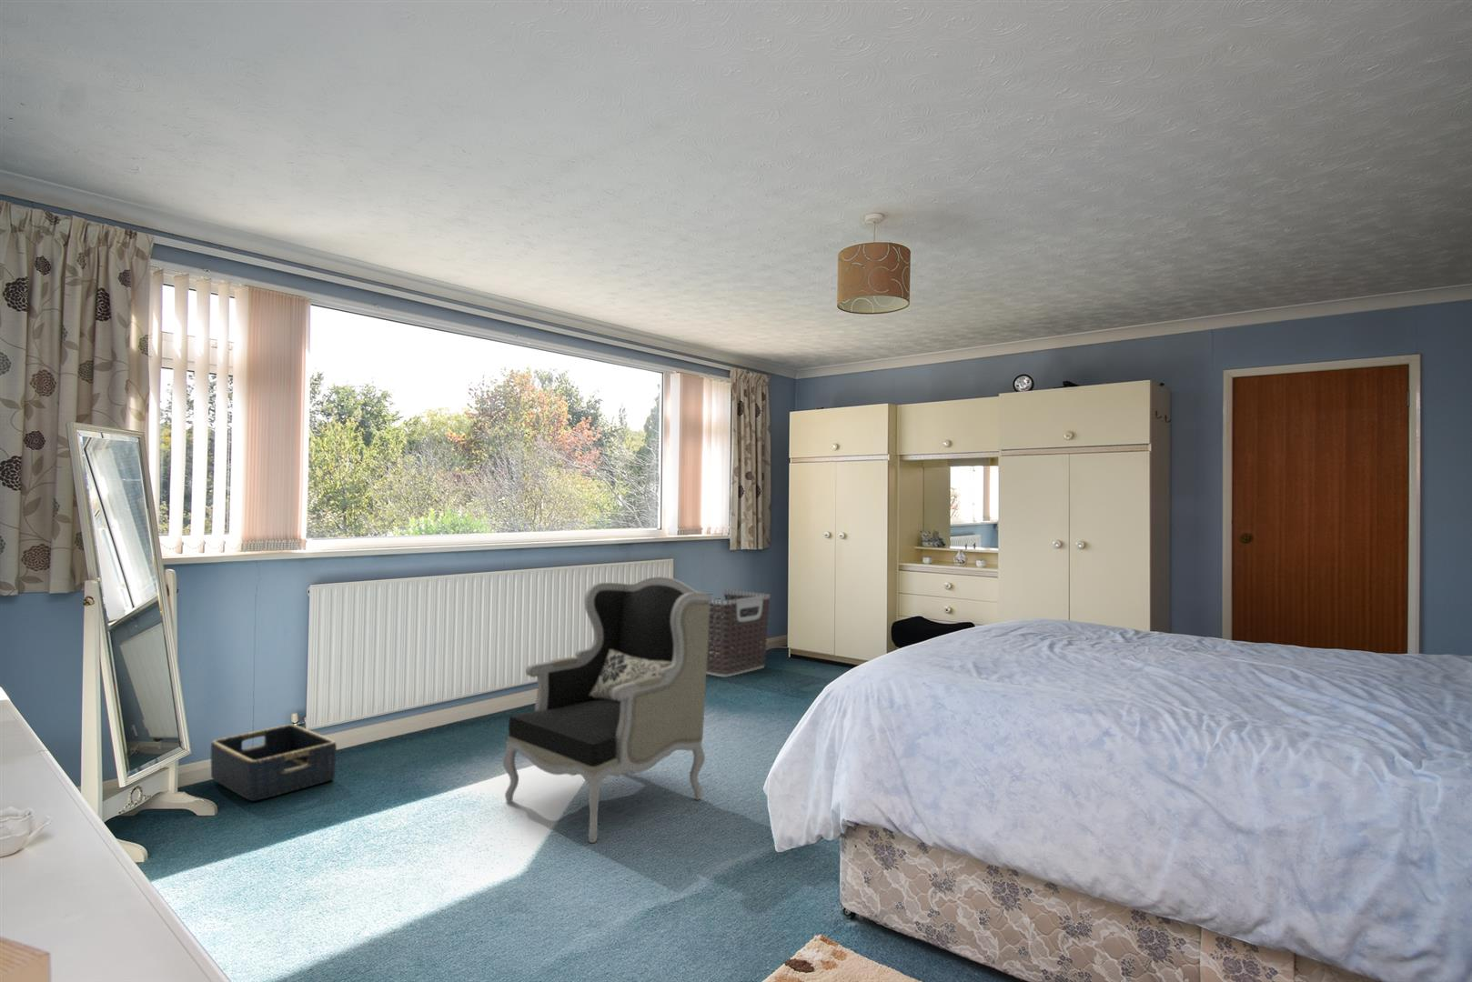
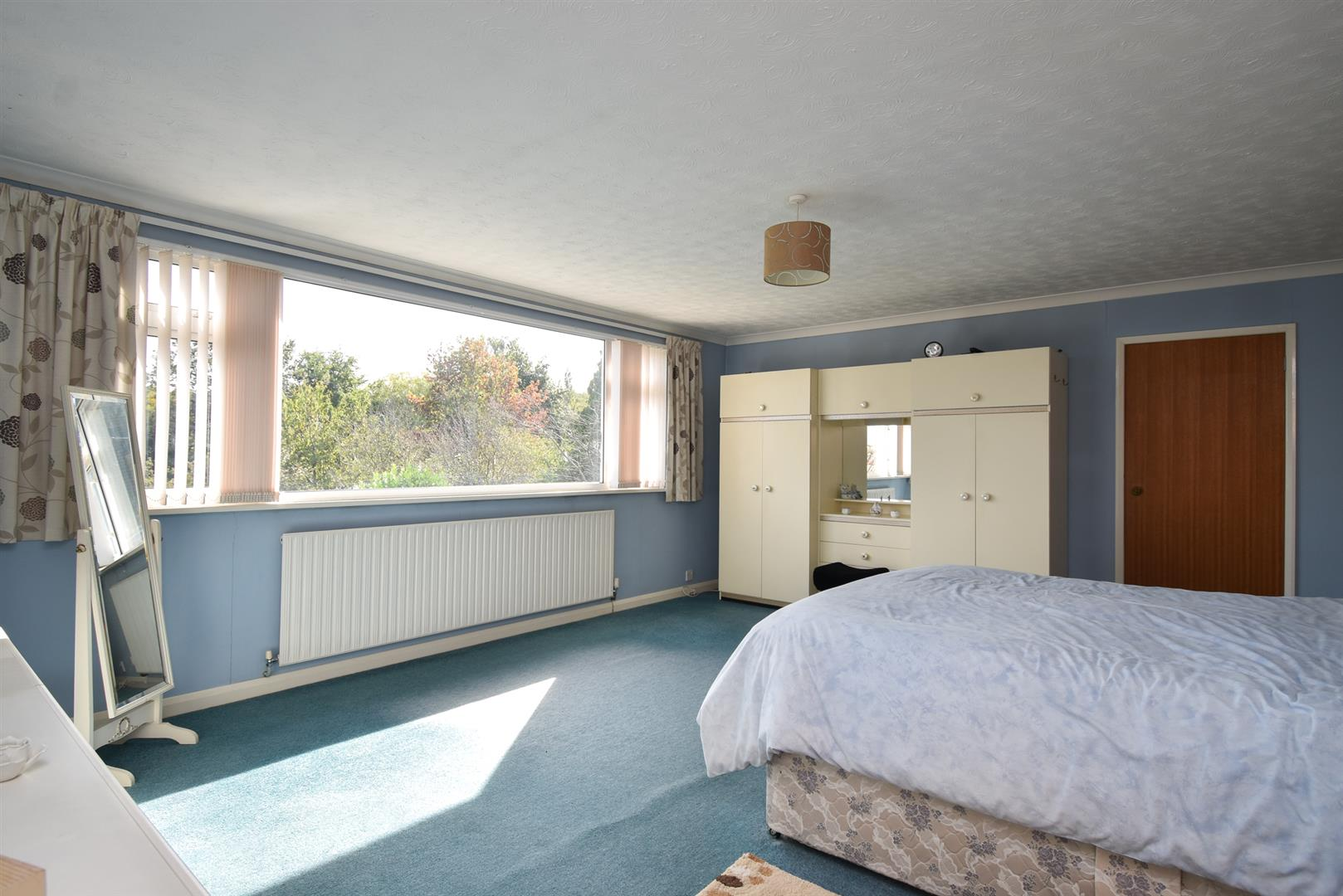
- armchair [502,575,711,844]
- clothes hamper [706,589,772,678]
- basket [210,723,338,802]
